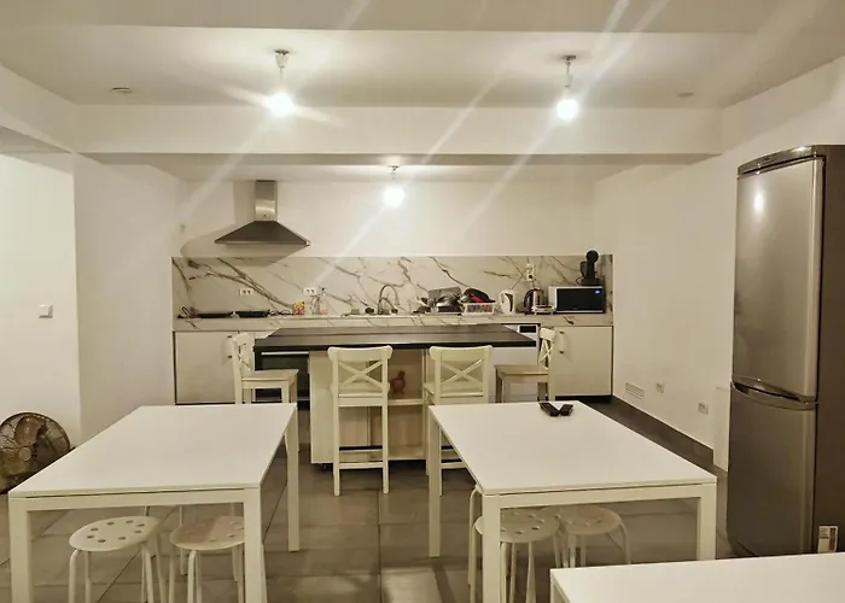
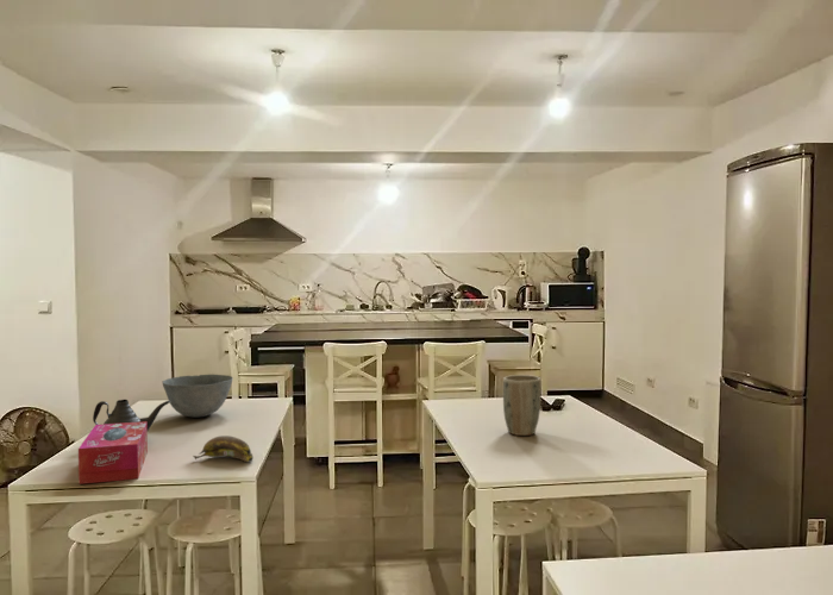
+ teapot [92,399,170,432]
+ plant pot [502,374,543,437]
+ tissue box [77,421,149,486]
+ banana [192,434,255,463]
+ bowl [161,374,234,419]
